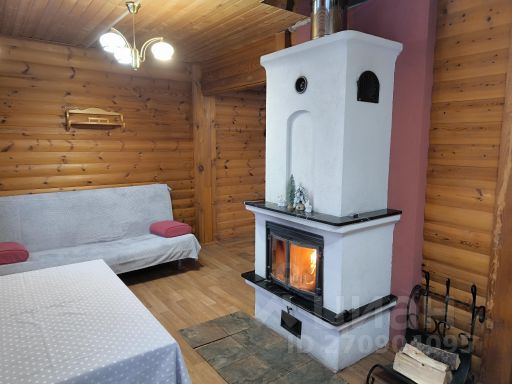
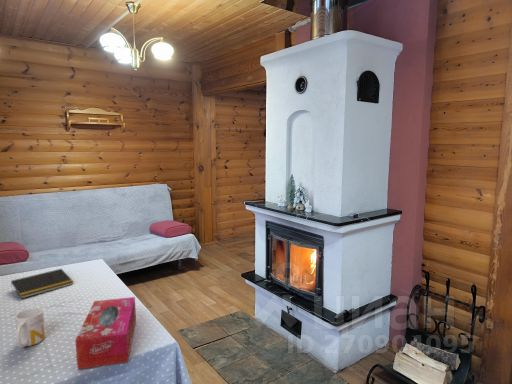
+ tissue box [74,296,137,370]
+ mug [14,307,46,349]
+ notepad [10,268,74,299]
